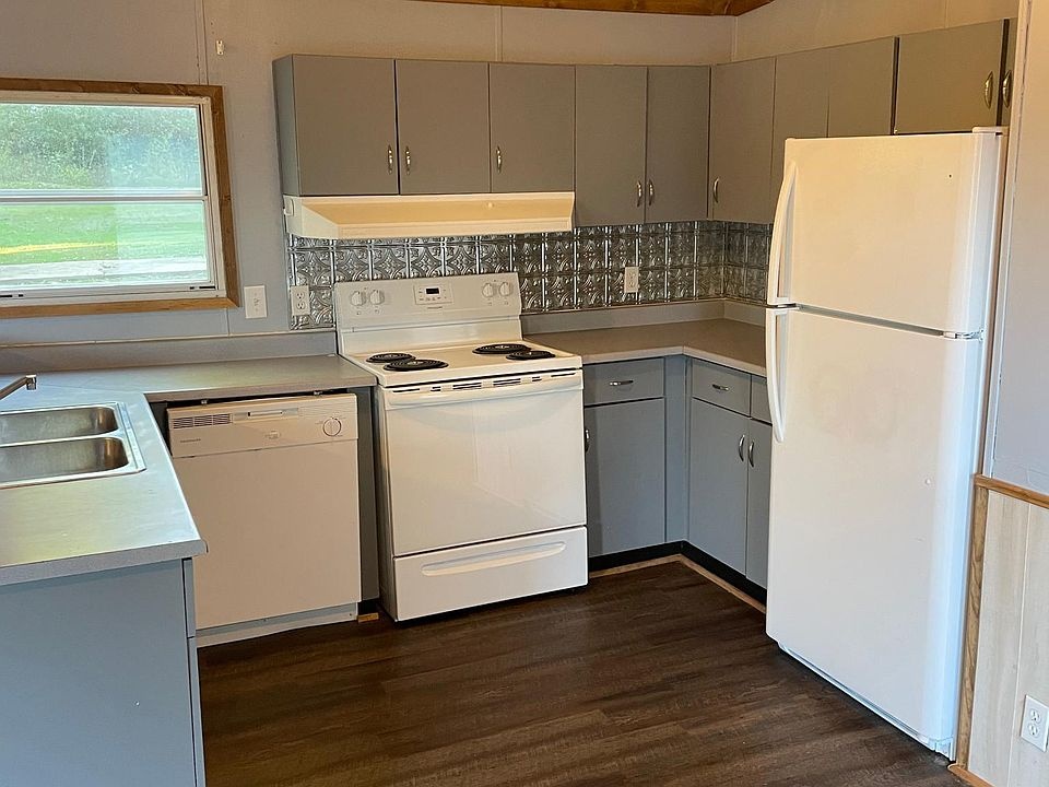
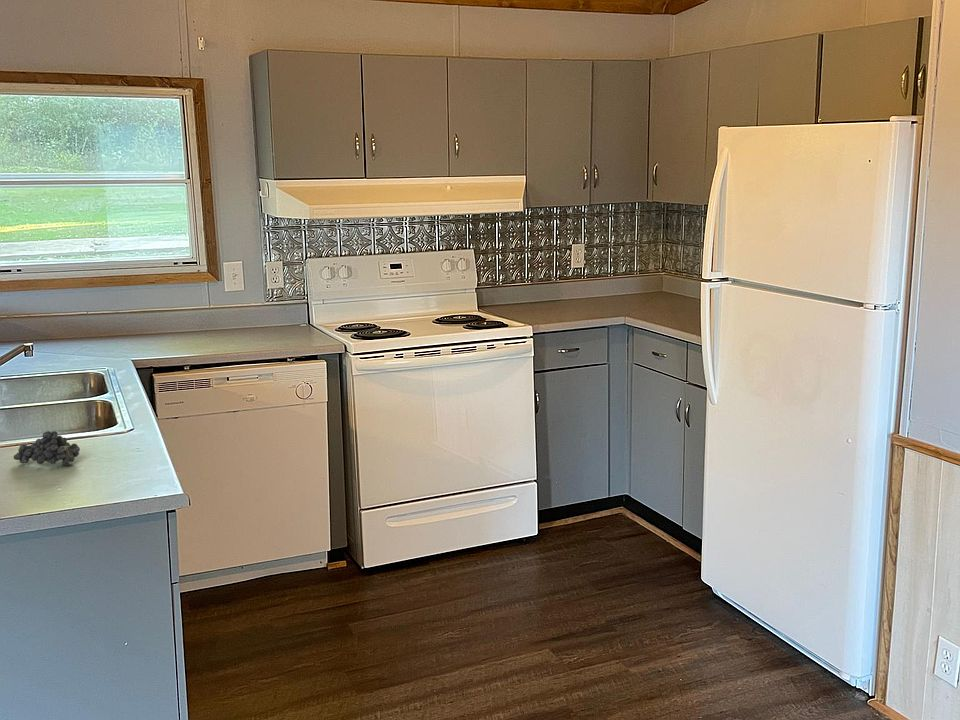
+ fruit [13,430,81,466]
